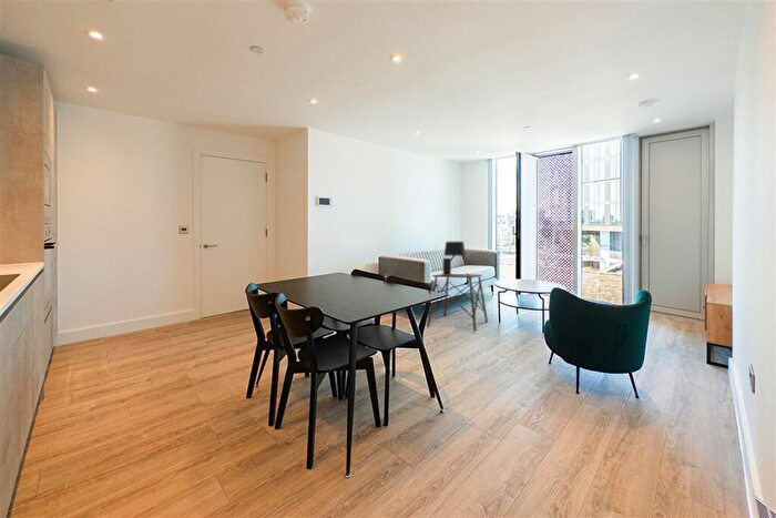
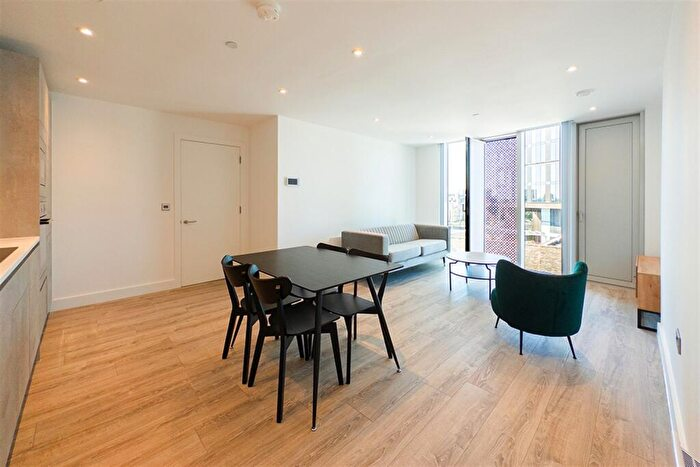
- table lamp [442,241,467,275]
- side table [426,273,489,333]
